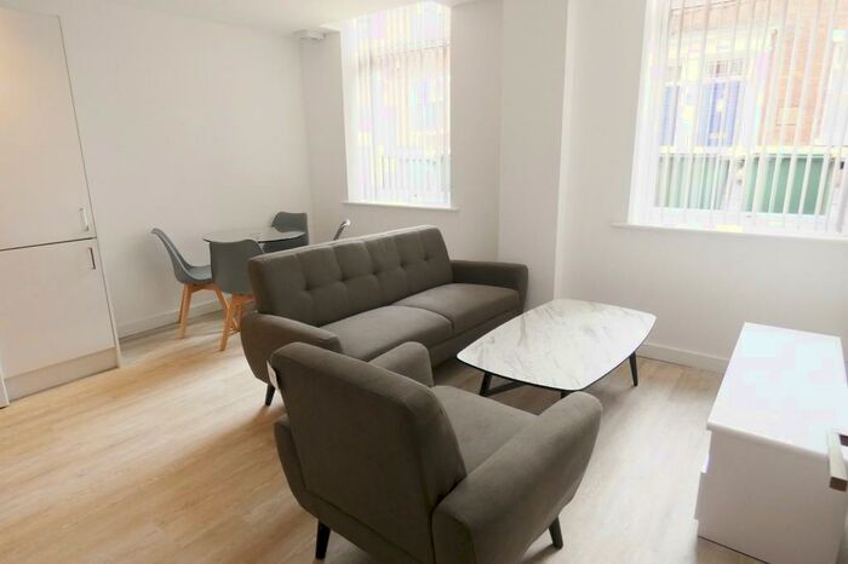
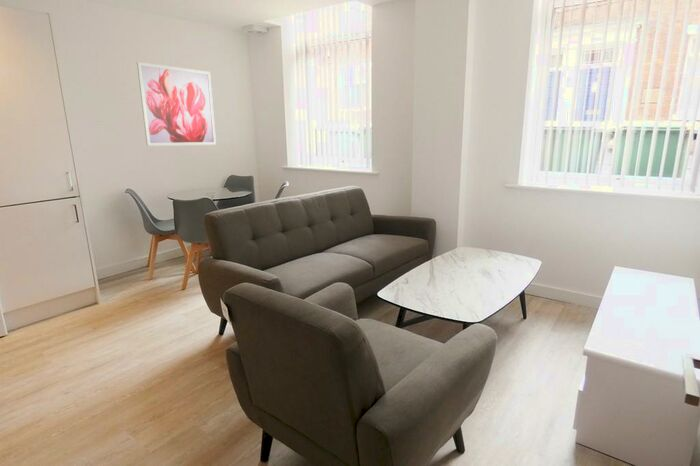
+ wall art [136,61,217,147]
